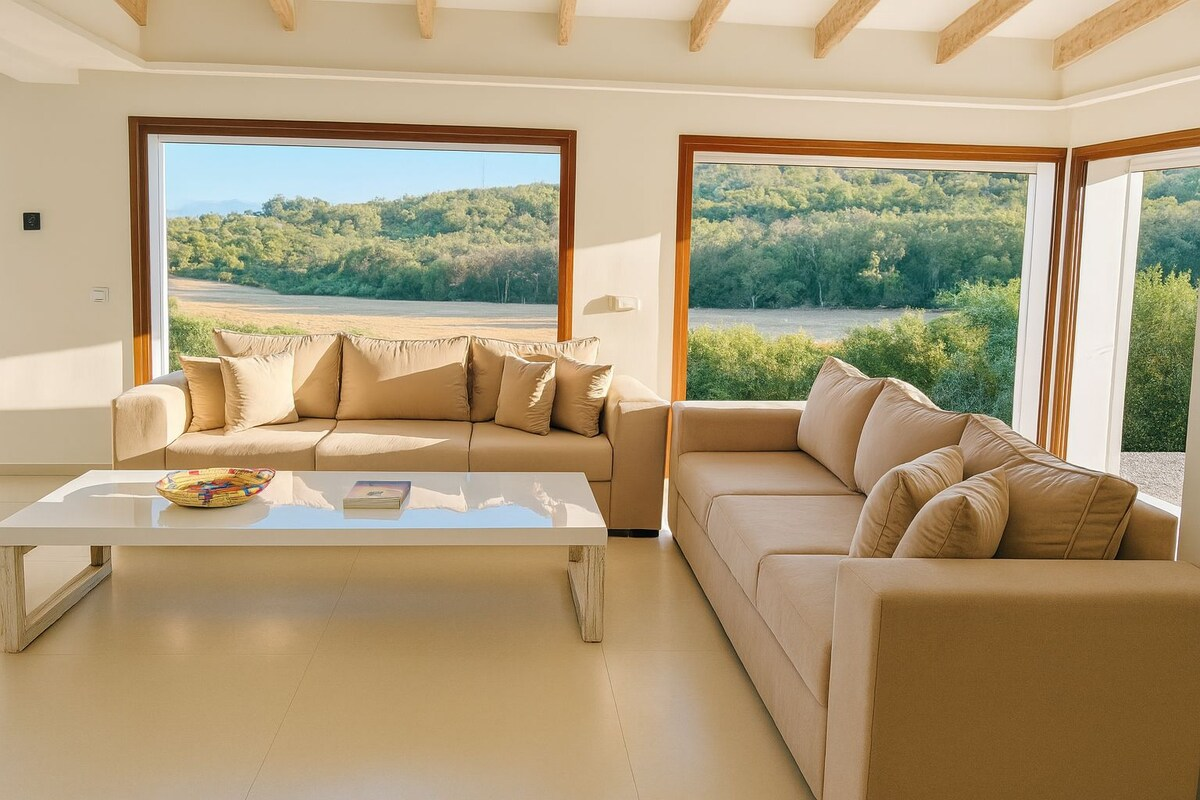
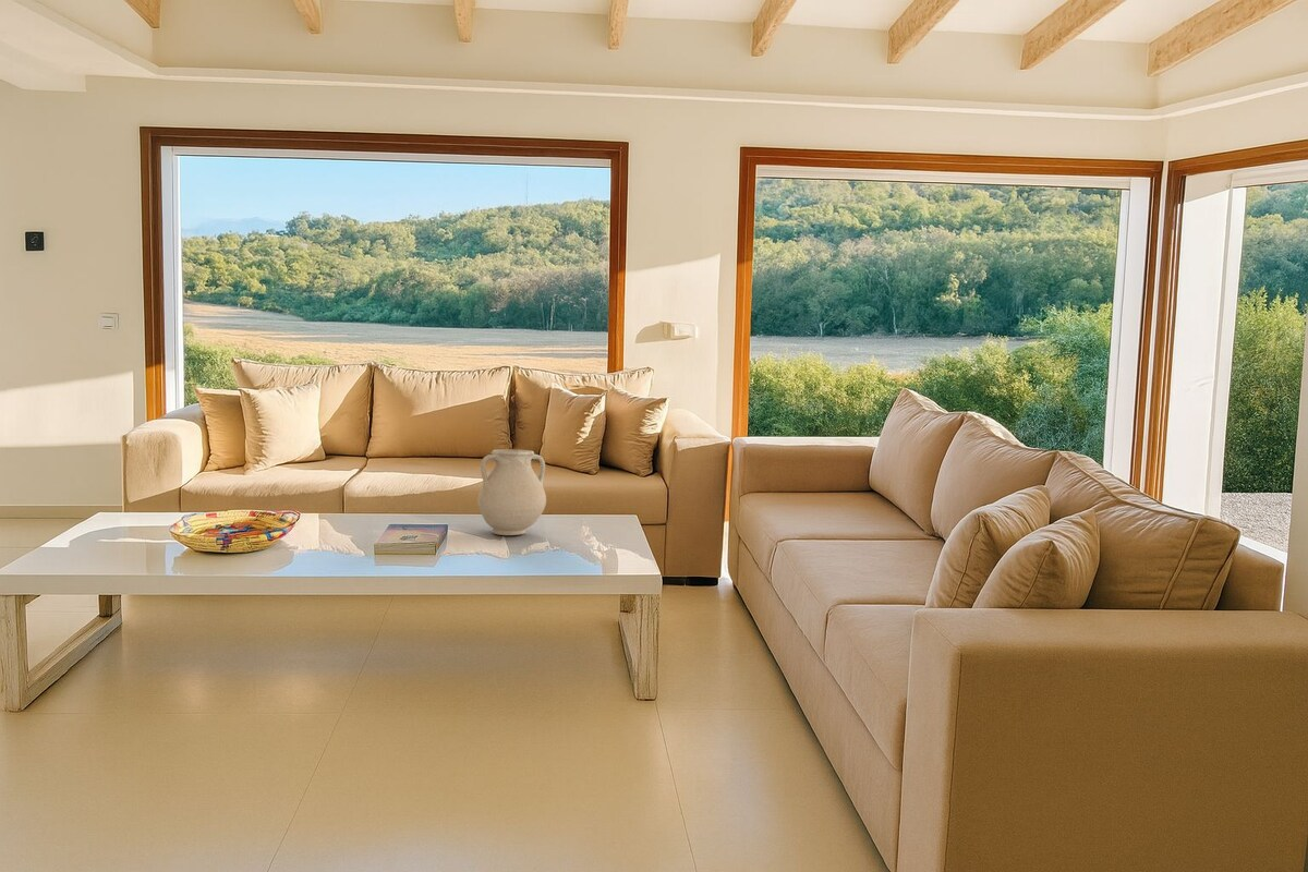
+ vase [476,448,547,536]
